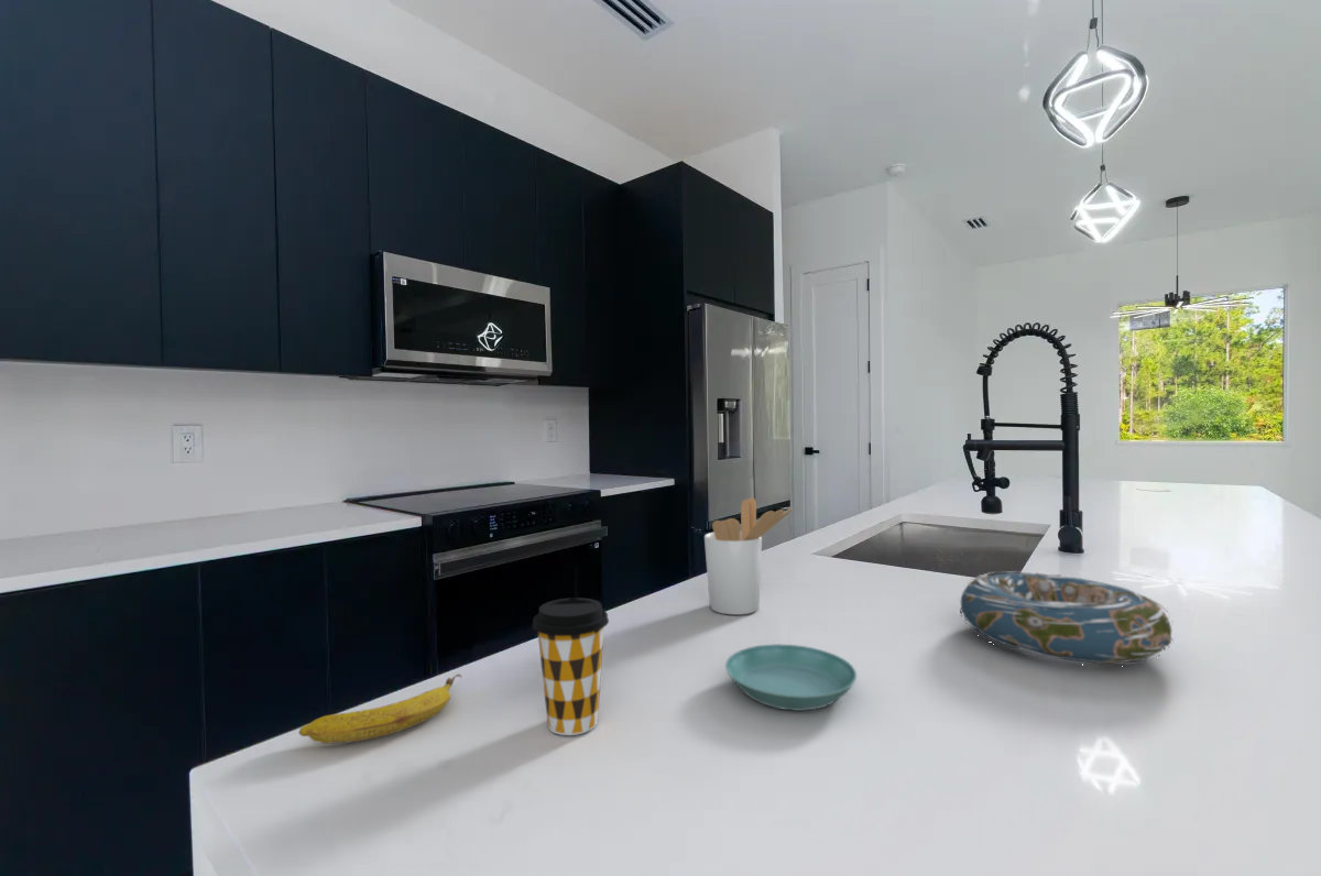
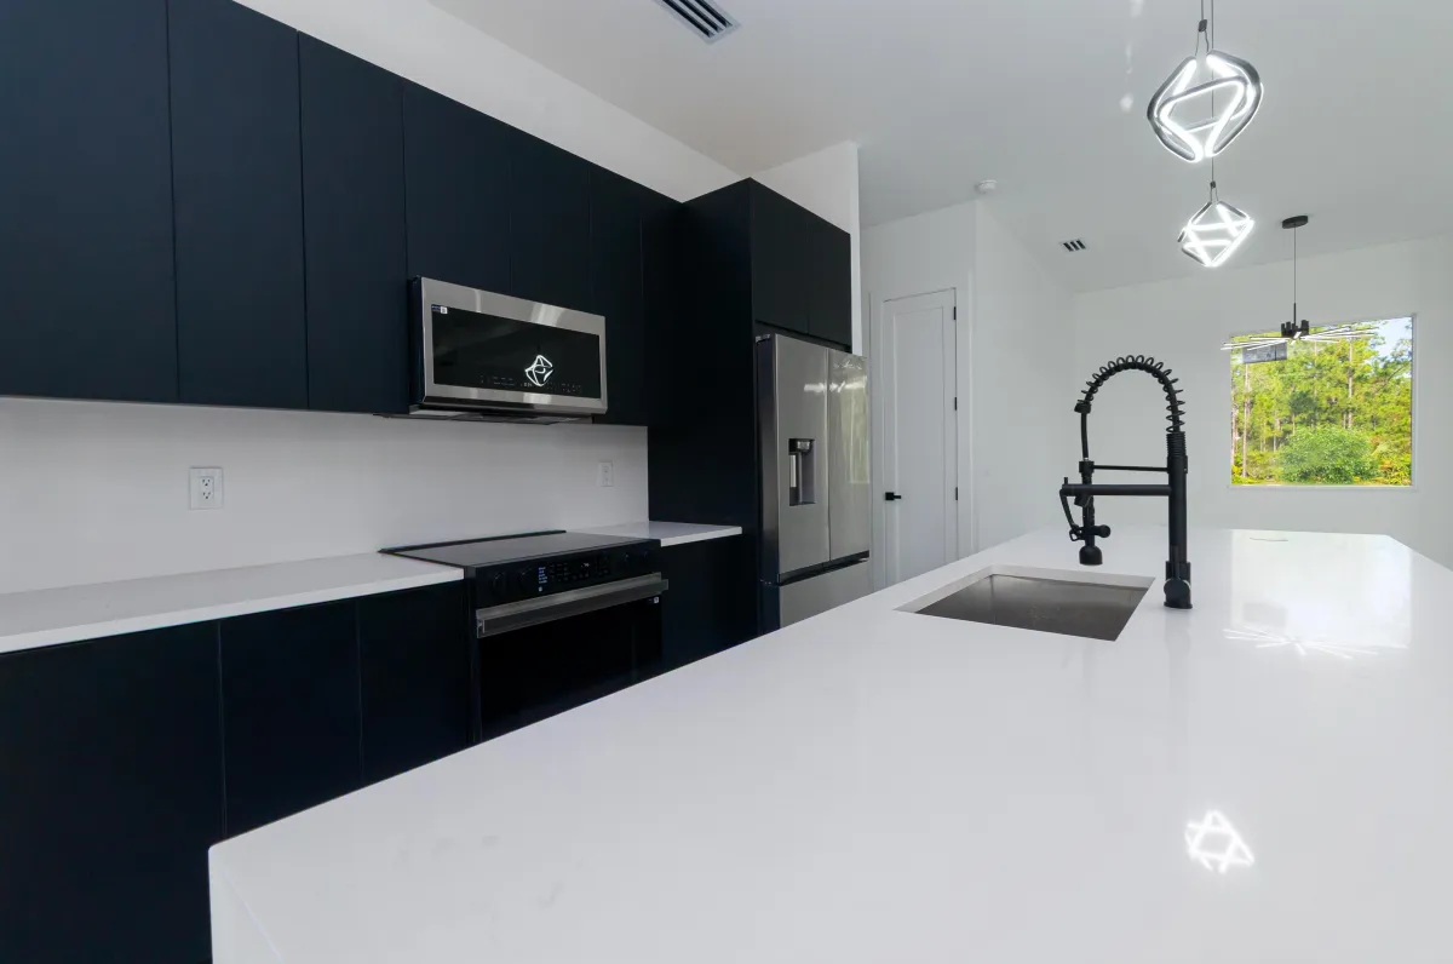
- coffee cup [532,596,610,736]
- saucer [724,643,858,712]
- utensil holder [703,496,794,616]
- decorative bowl [957,570,1175,666]
- banana [298,672,462,745]
